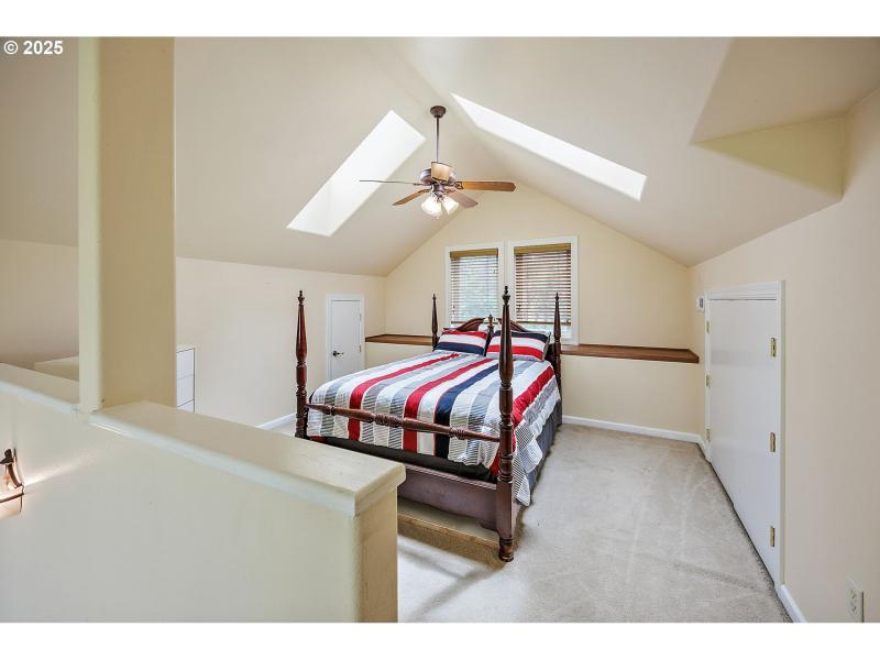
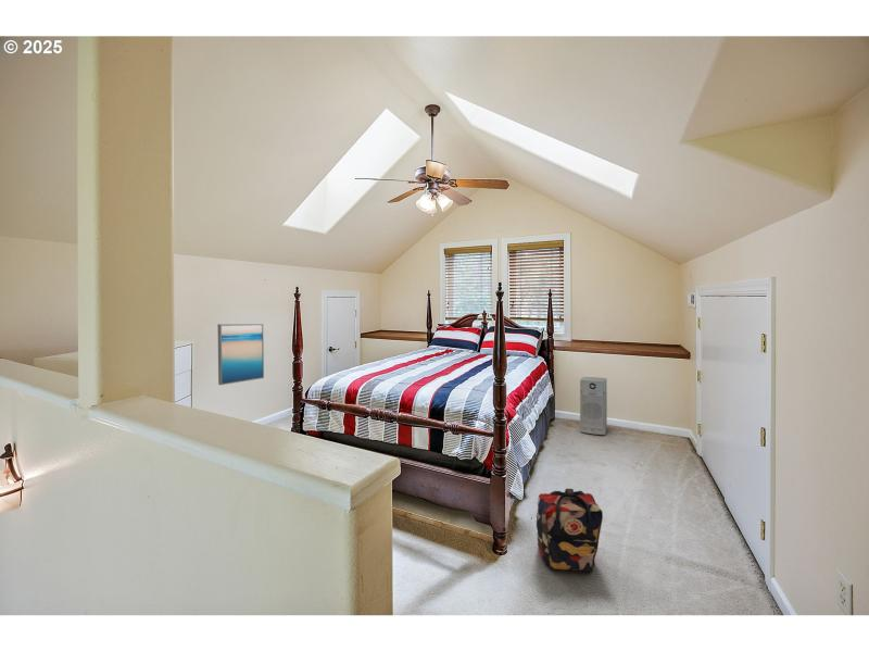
+ backpack [536,488,604,573]
+ air purifier [579,376,608,436]
+ wall art [216,323,265,386]
